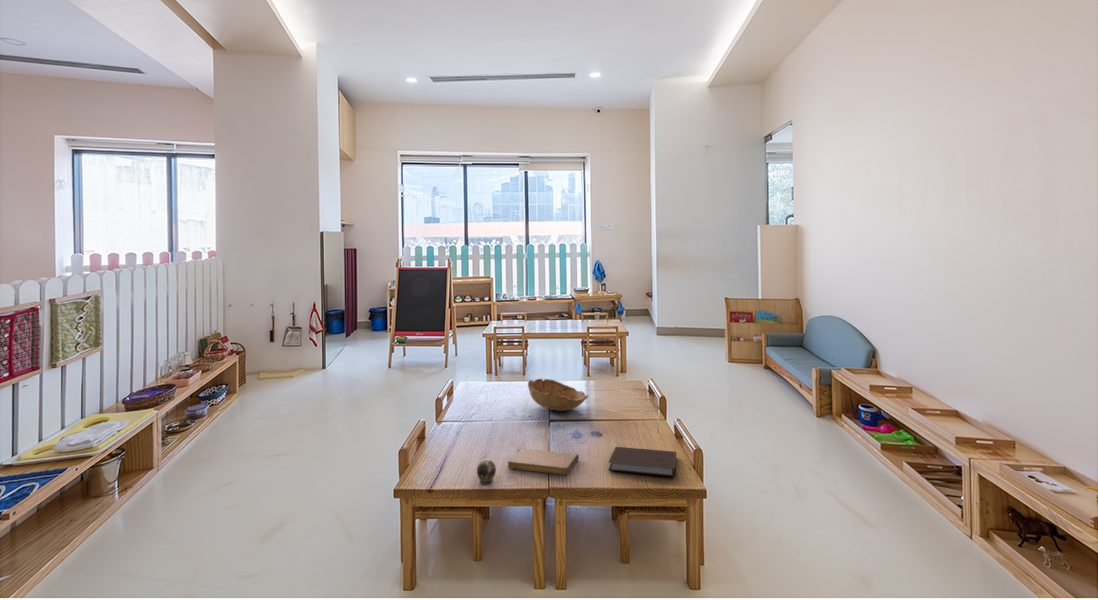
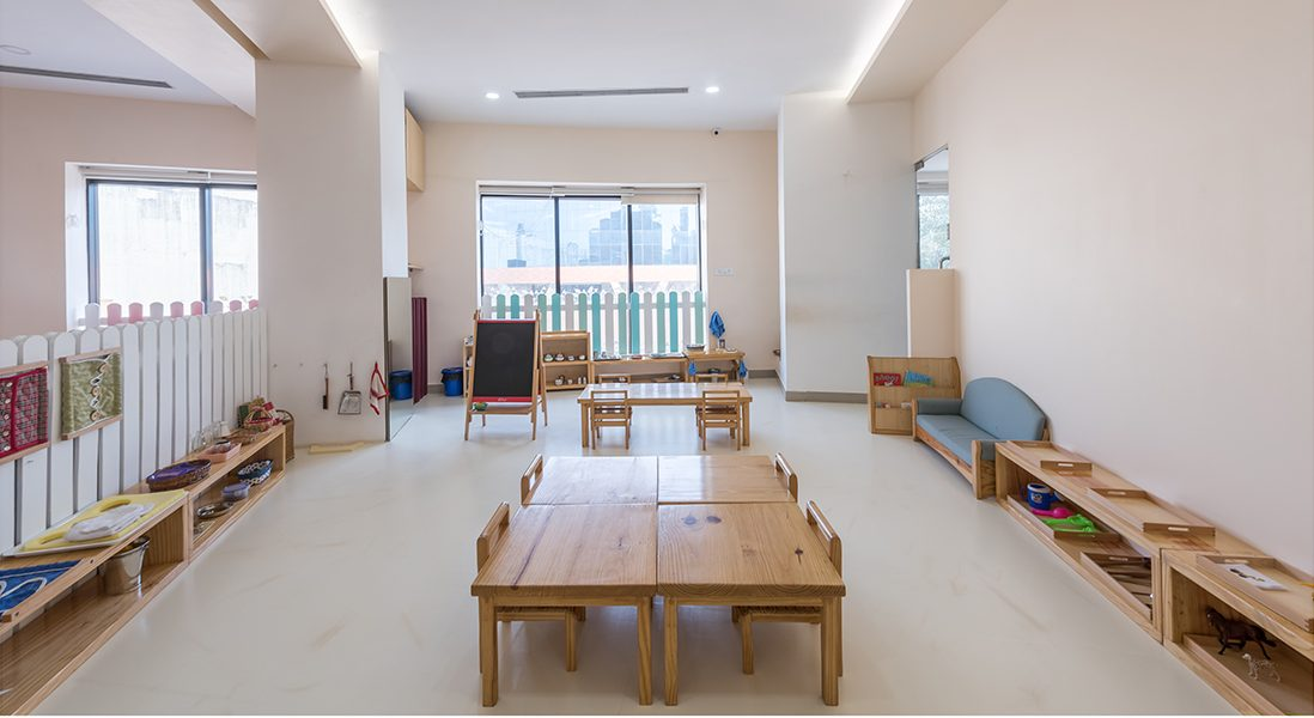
- notebook [506,448,580,476]
- wooden bowl [527,378,590,412]
- notebook [607,446,677,478]
- decorative egg [476,458,497,485]
